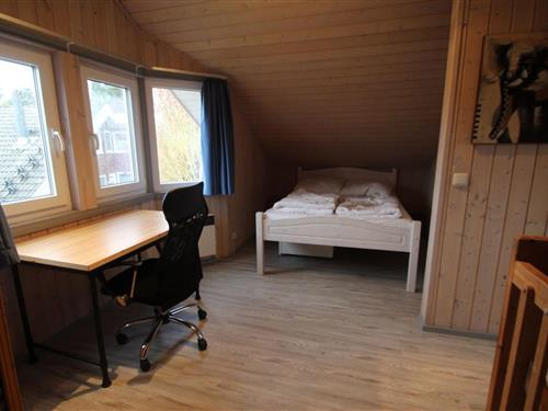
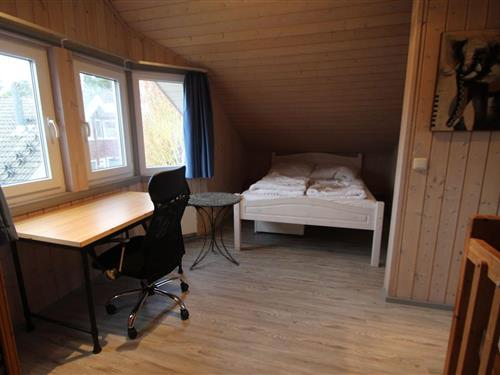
+ side table [186,191,242,271]
